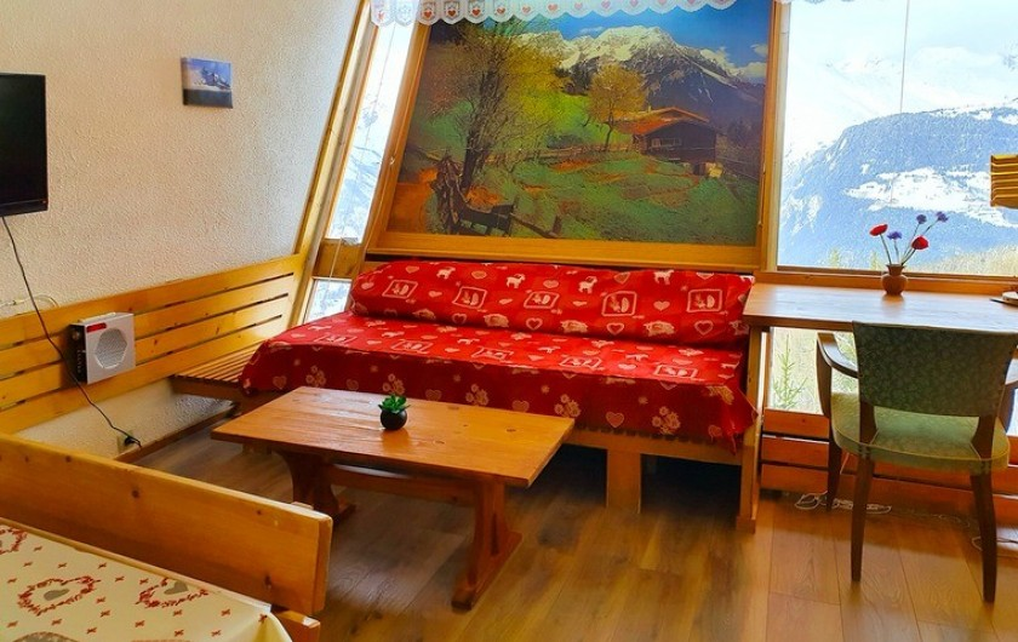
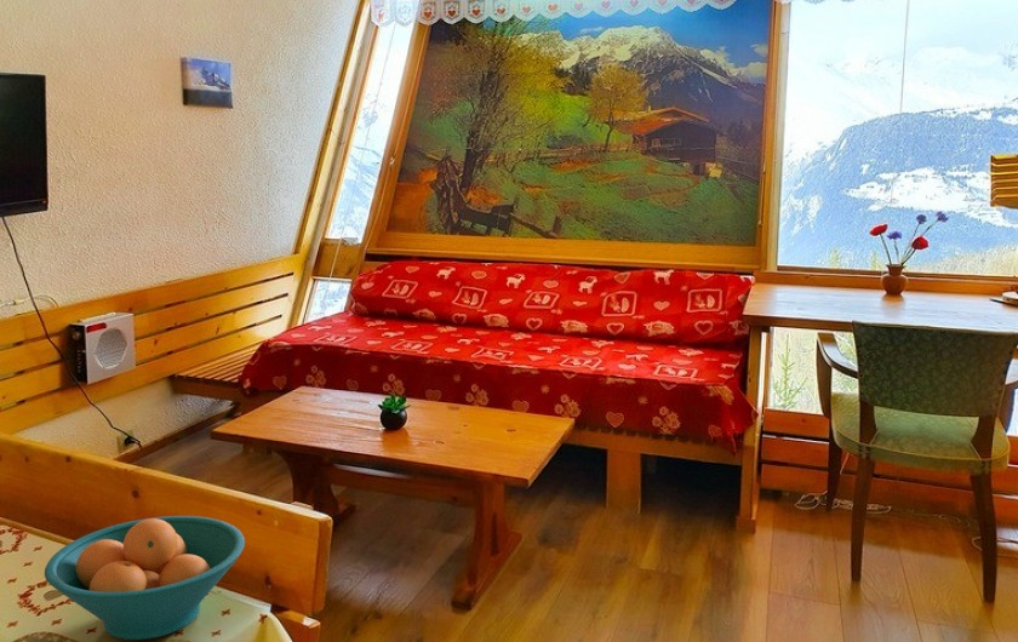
+ fruit bowl [44,515,246,641]
